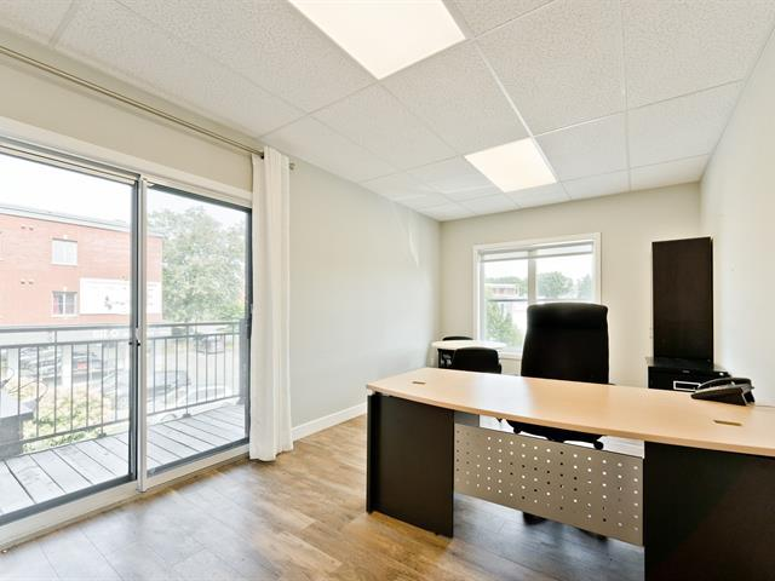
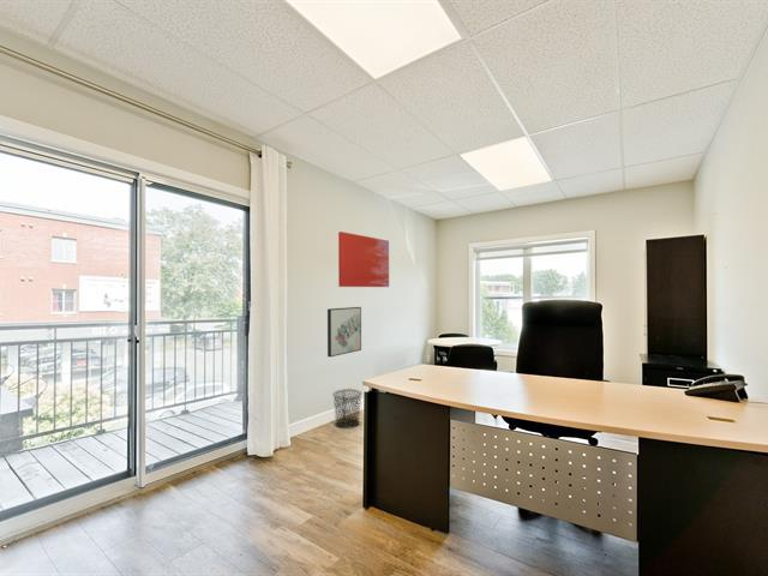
+ wall art [337,230,390,288]
+ waste bin [331,388,362,430]
+ wall art [326,306,362,358]
